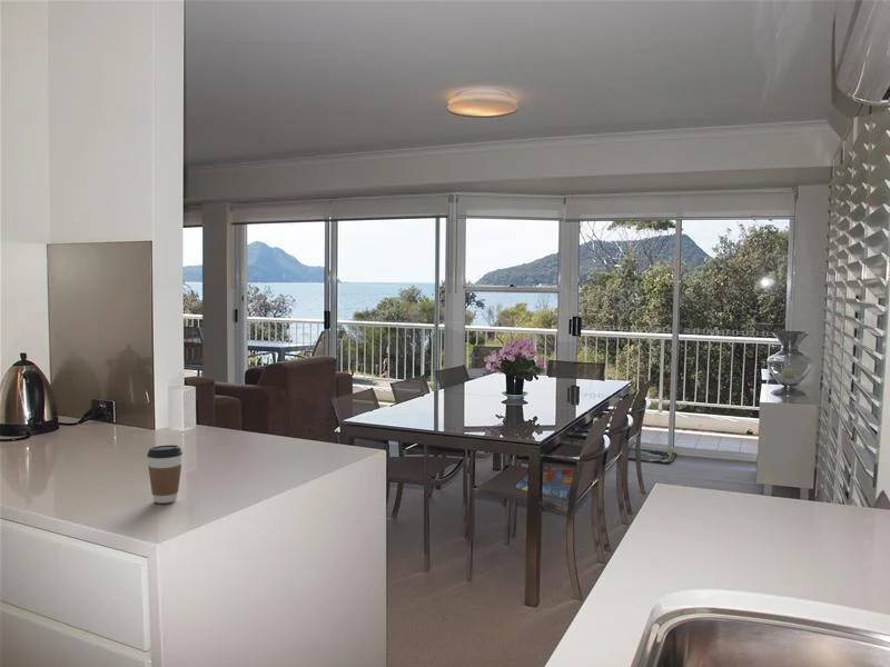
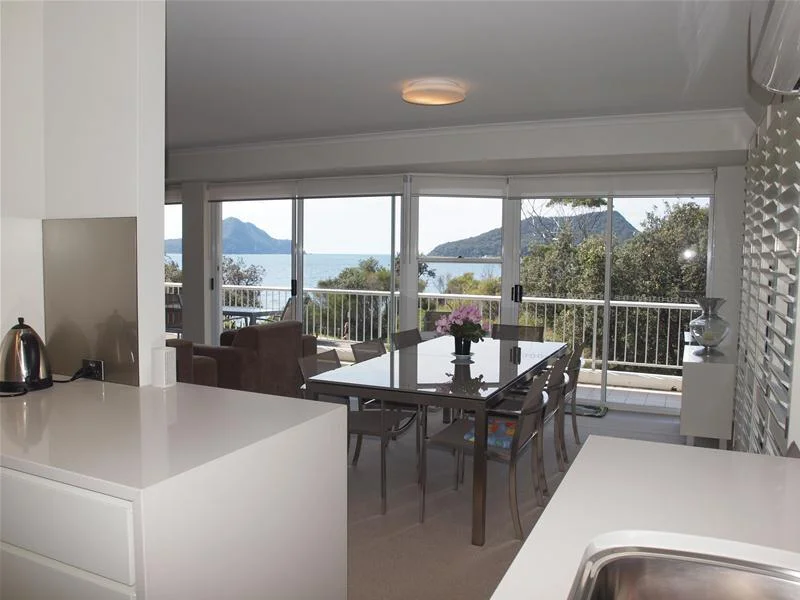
- coffee cup [146,444,184,505]
